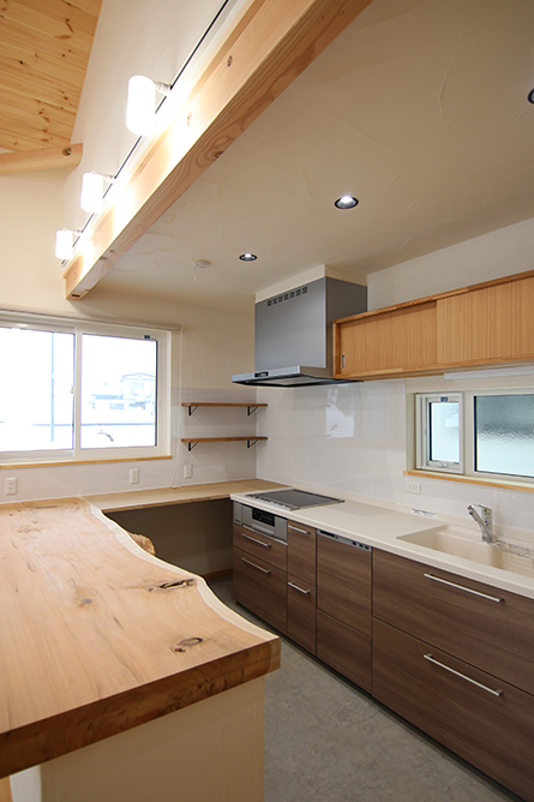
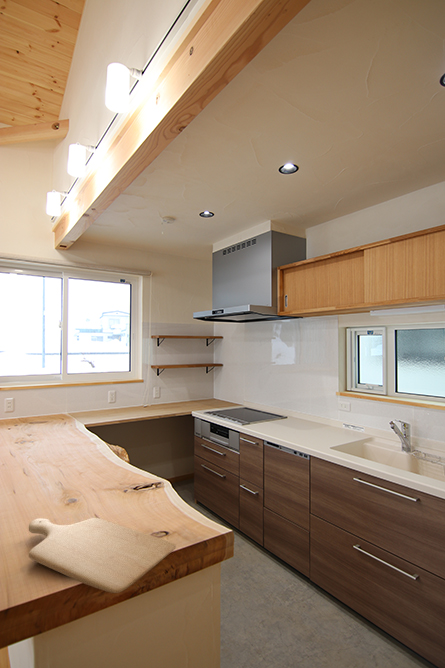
+ chopping board [28,517,177,594]
